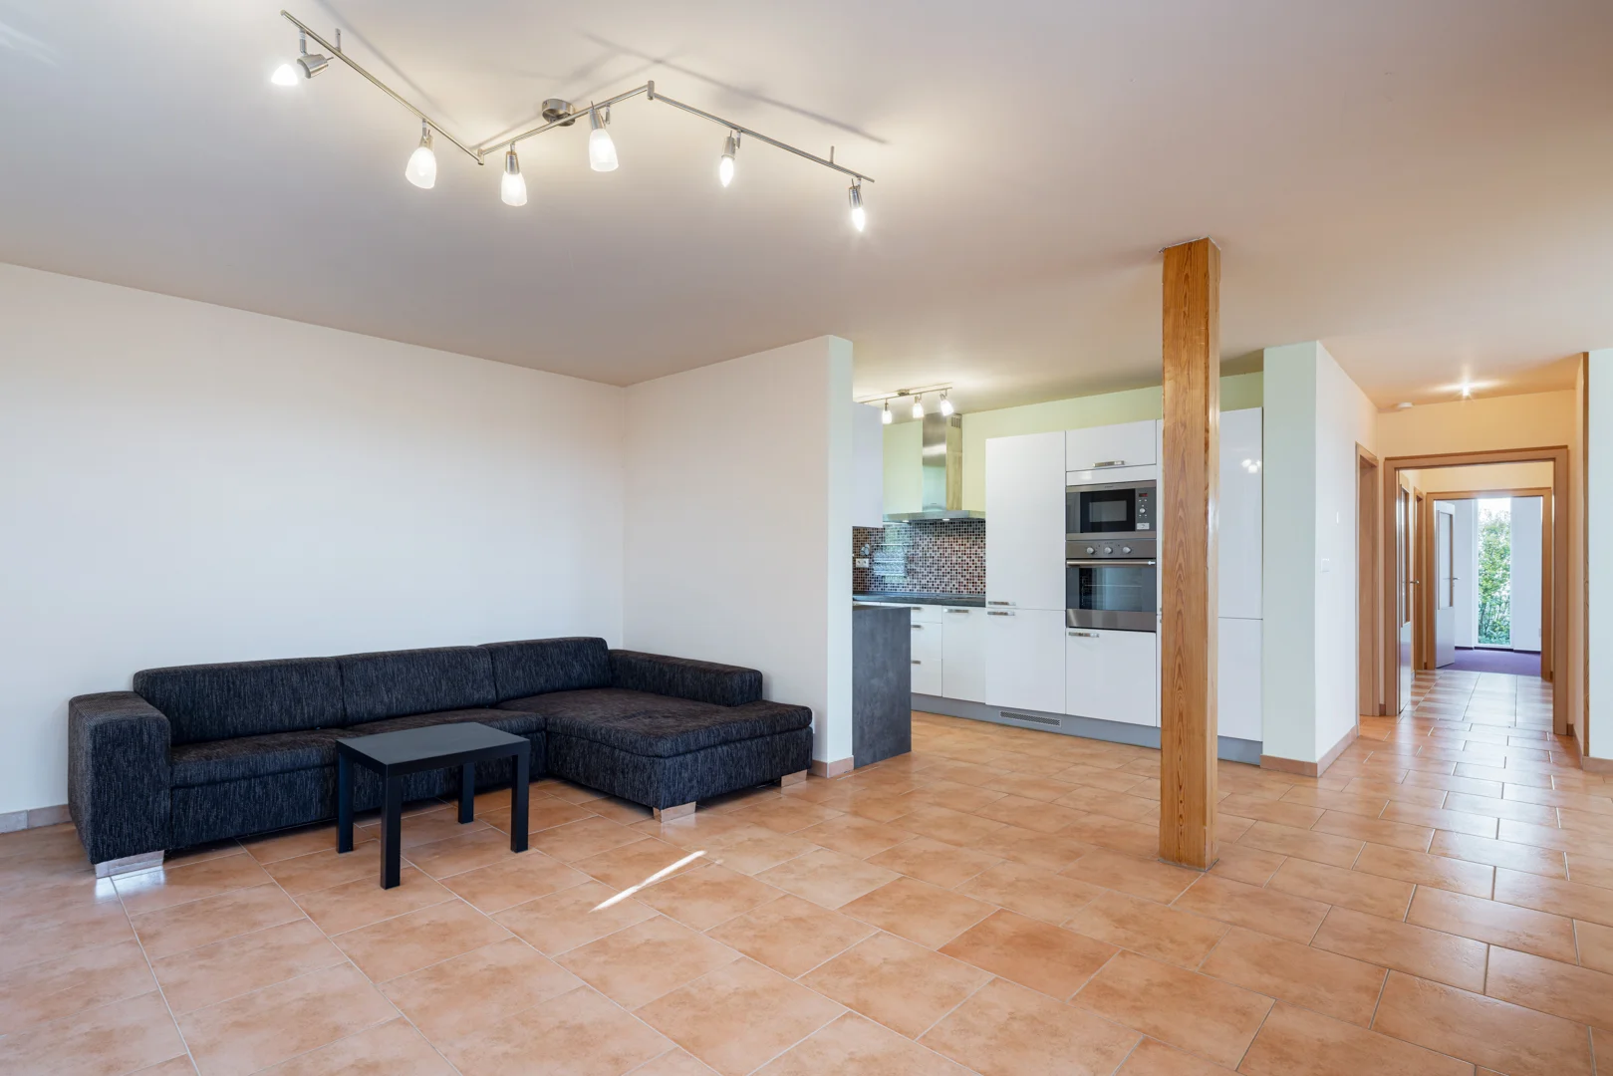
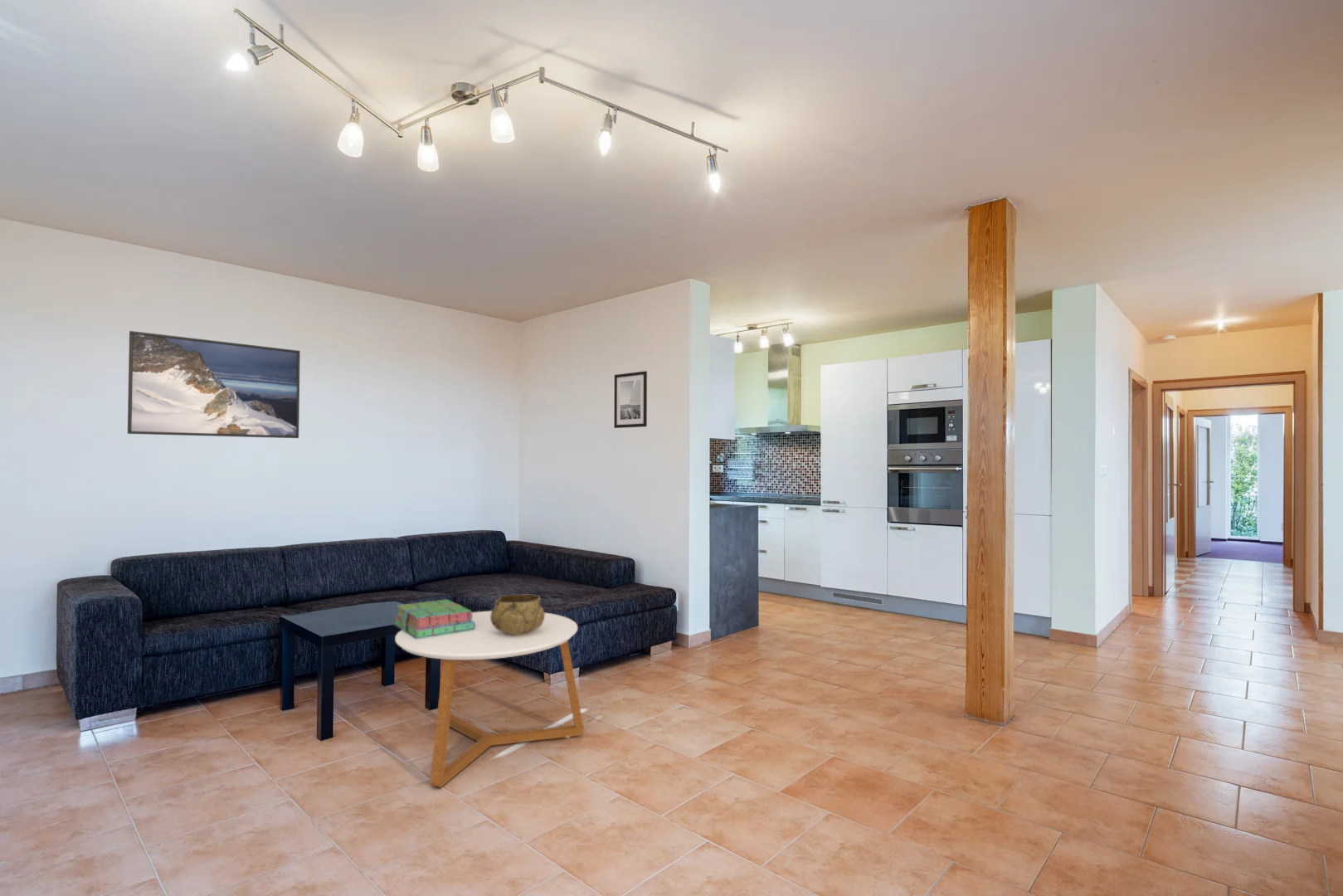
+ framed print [127,330,301,439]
+ decorative bowl [490,594,545,635]
+ coffee table [394,610,585,788]
+ wall art [613,370,648,429]
+ stack of books [392,598,475,639]
